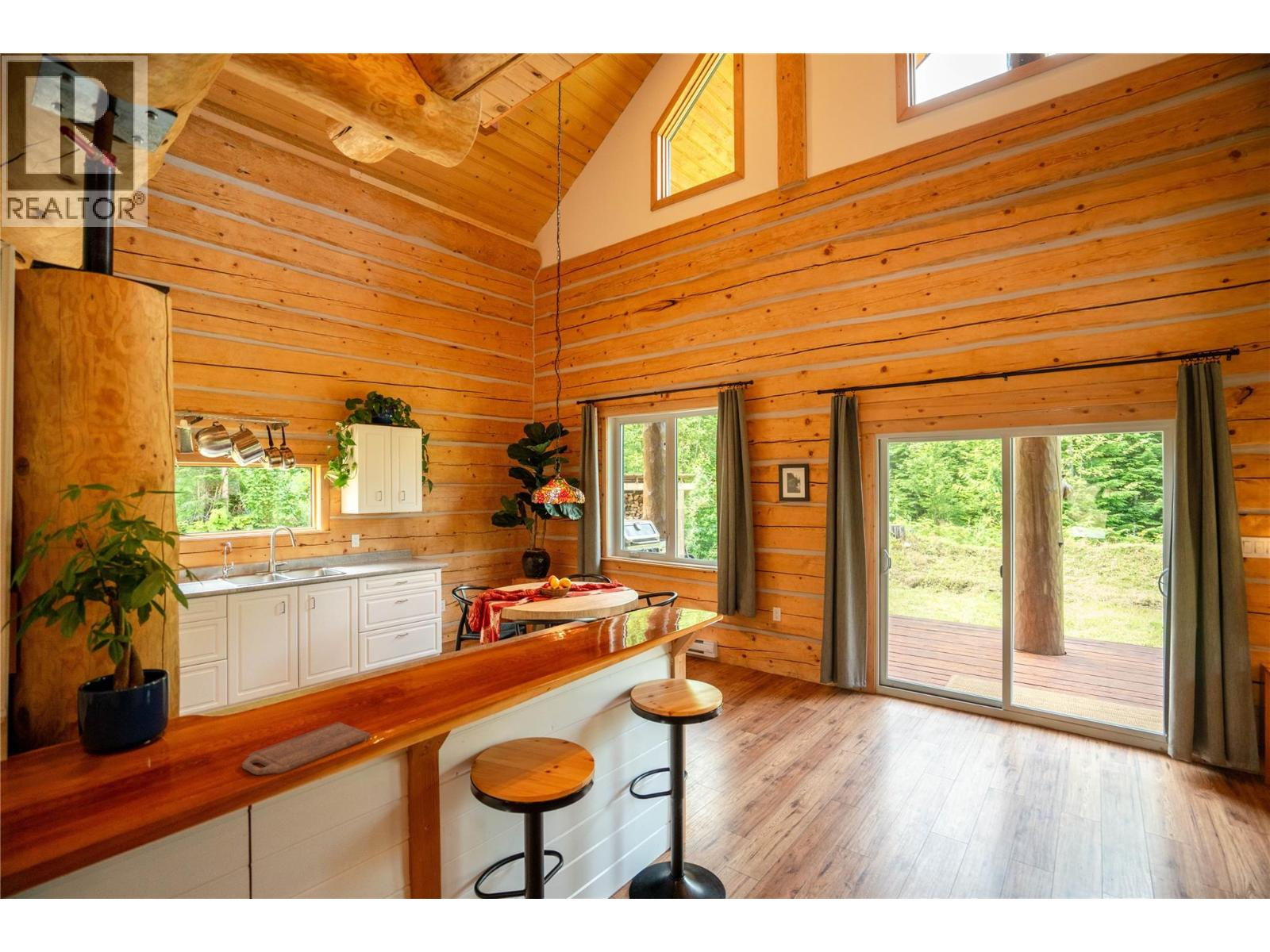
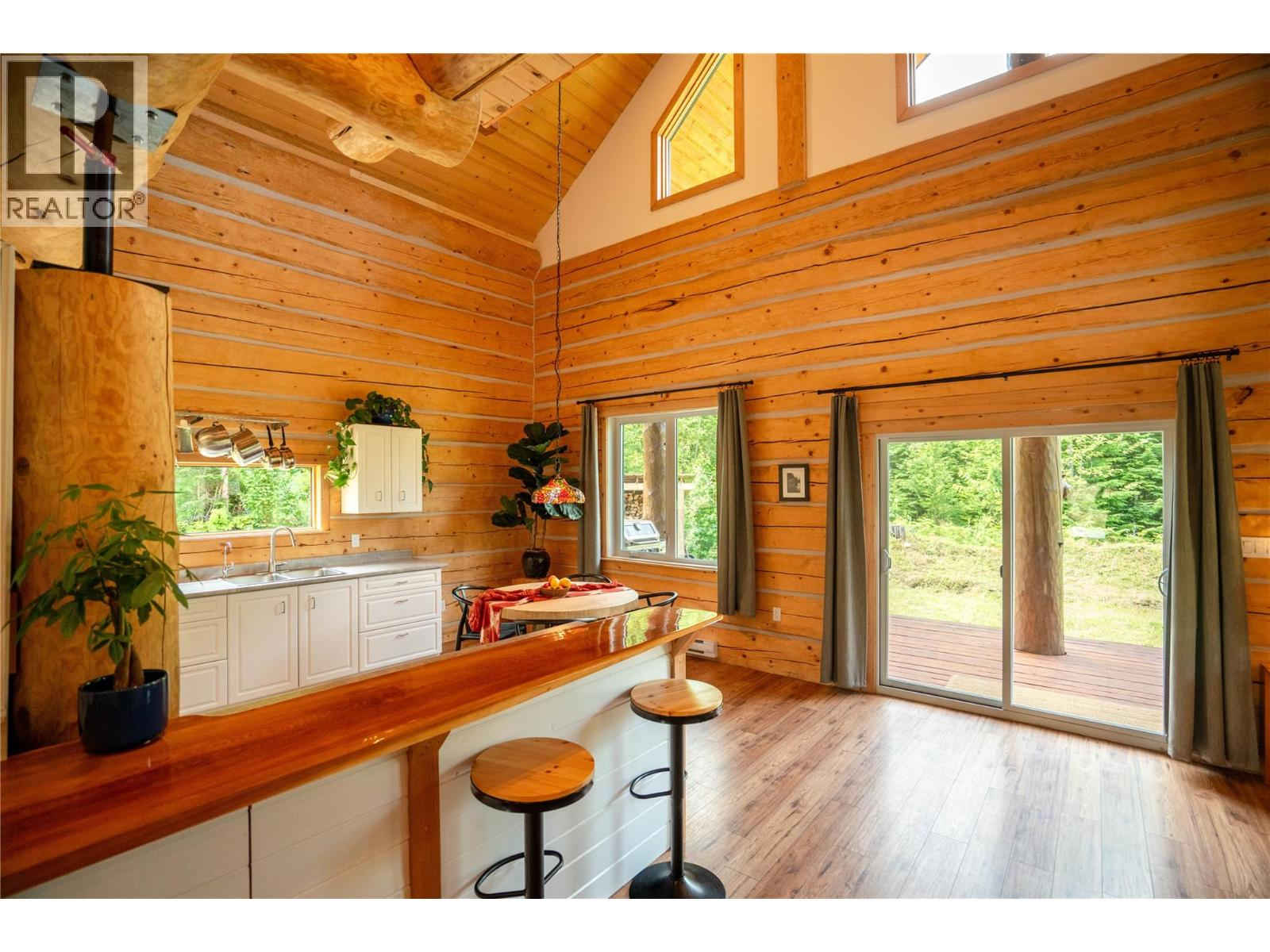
- cutting board [241,721,371,776]
